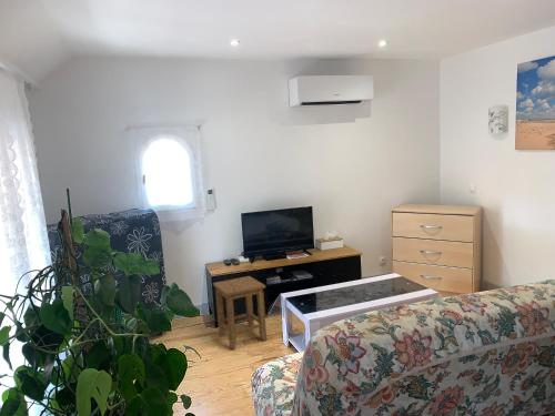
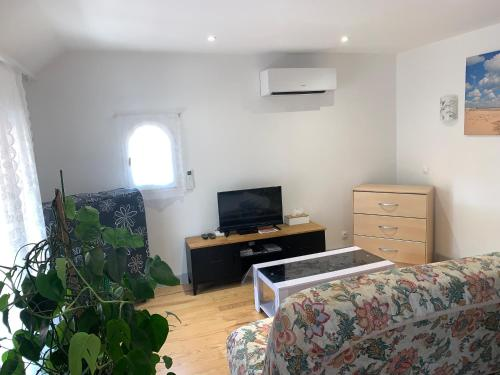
- stool [212,275,268,351]
